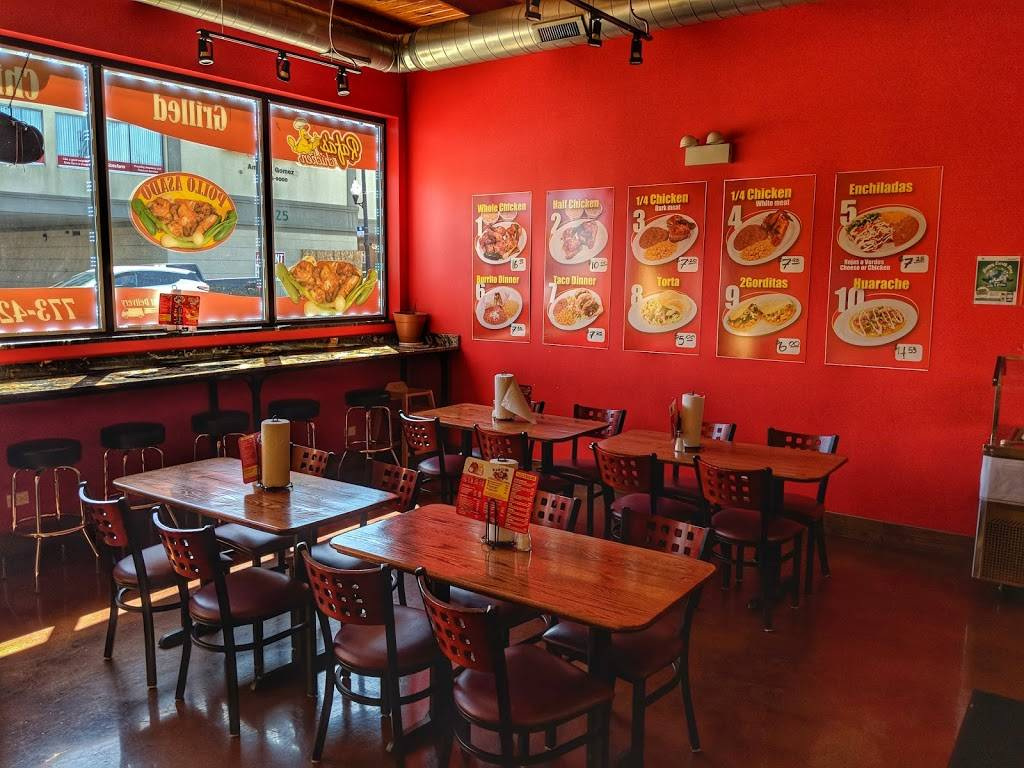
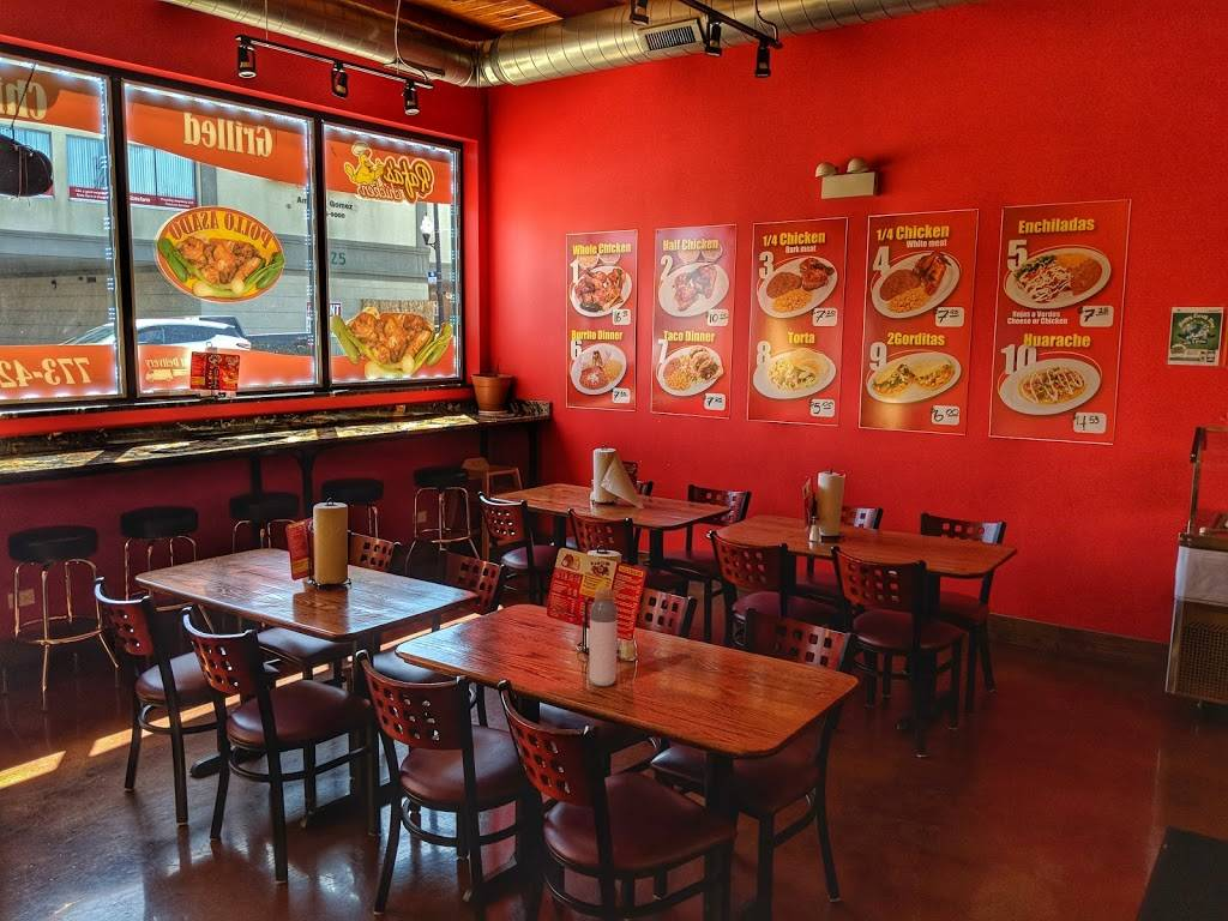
+ bottle [588,586,619,687]
